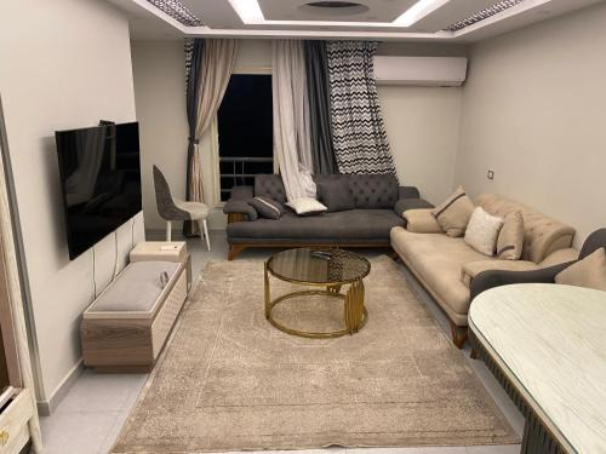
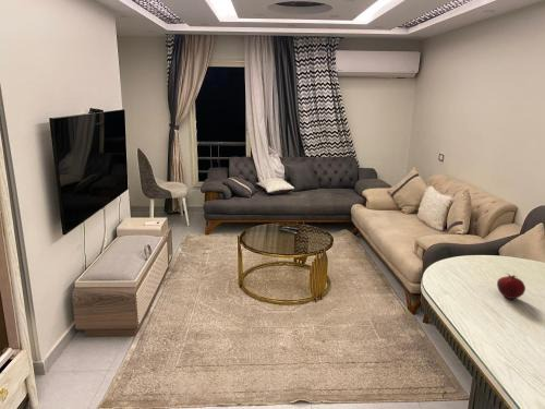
+ fruit [496,272,526,300]
